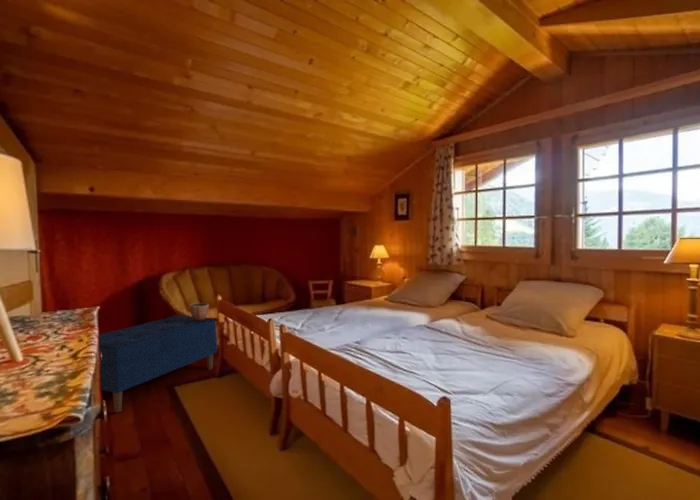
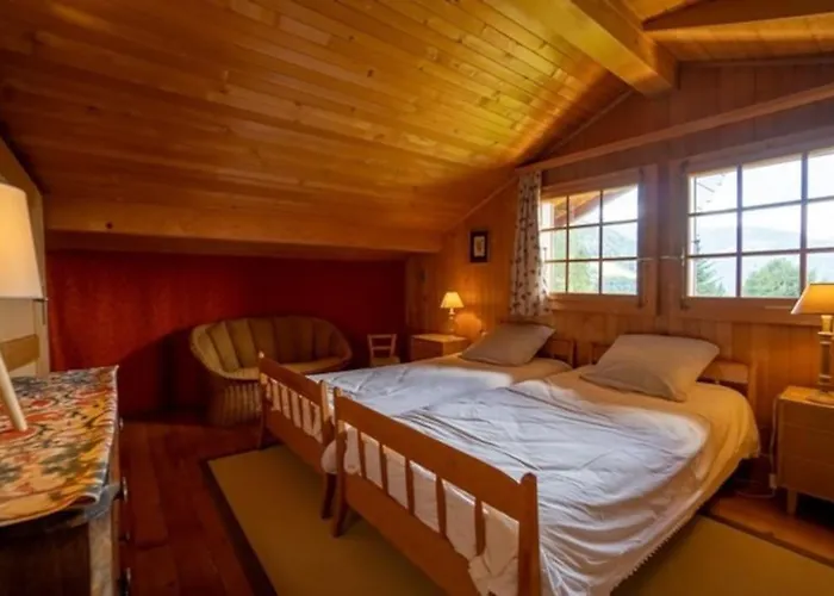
- bench [99,315,218,414]
- decorative bowl [189,302,210,321]
